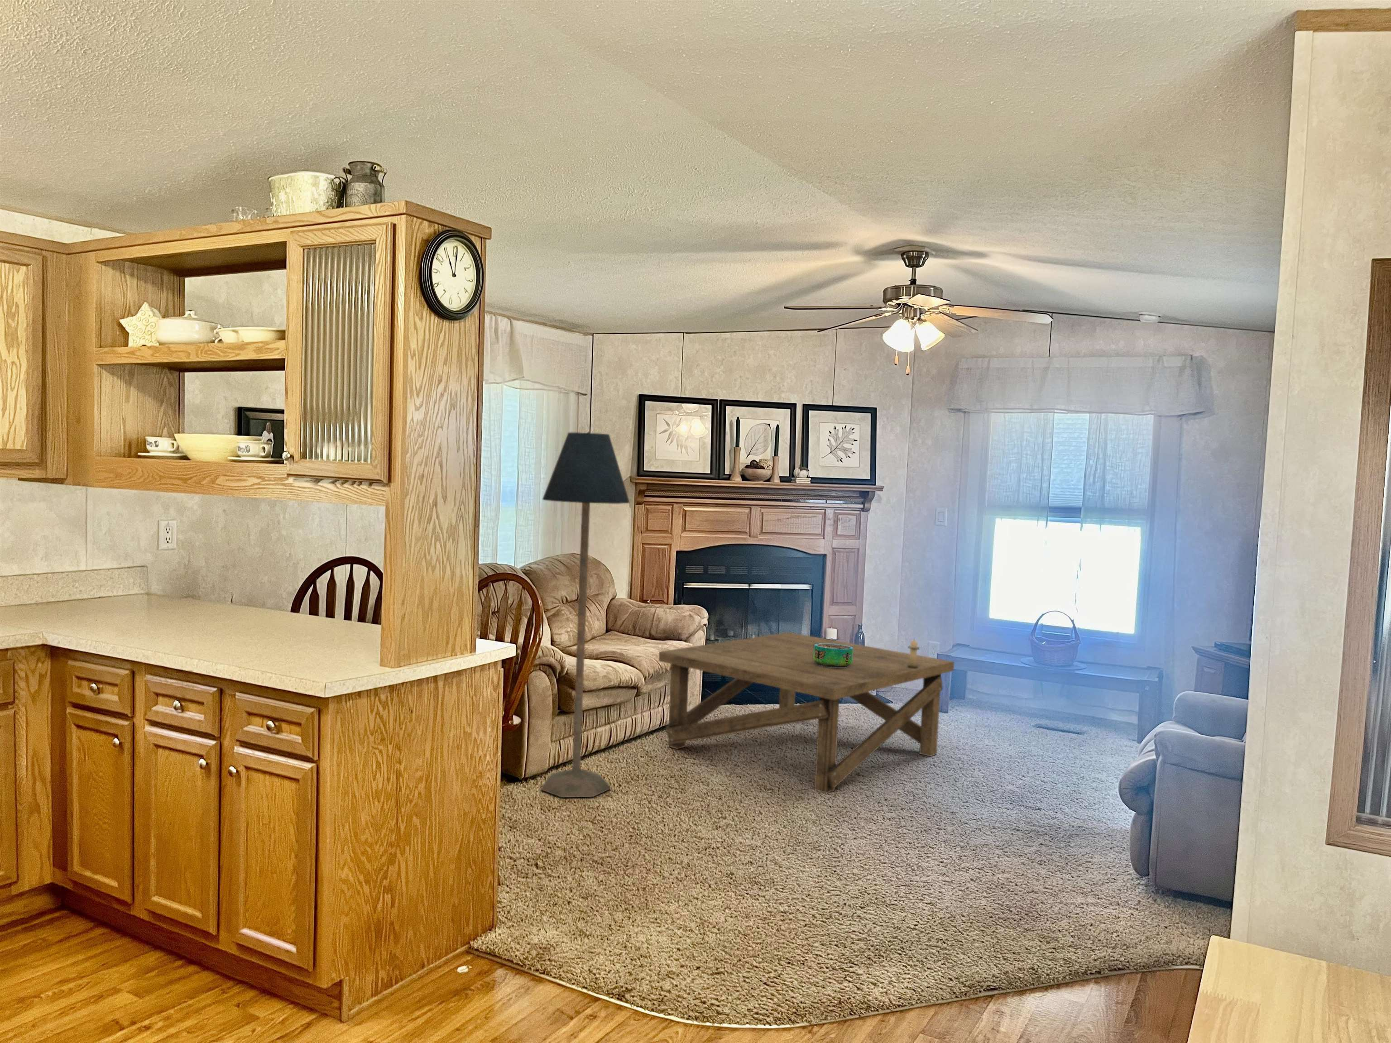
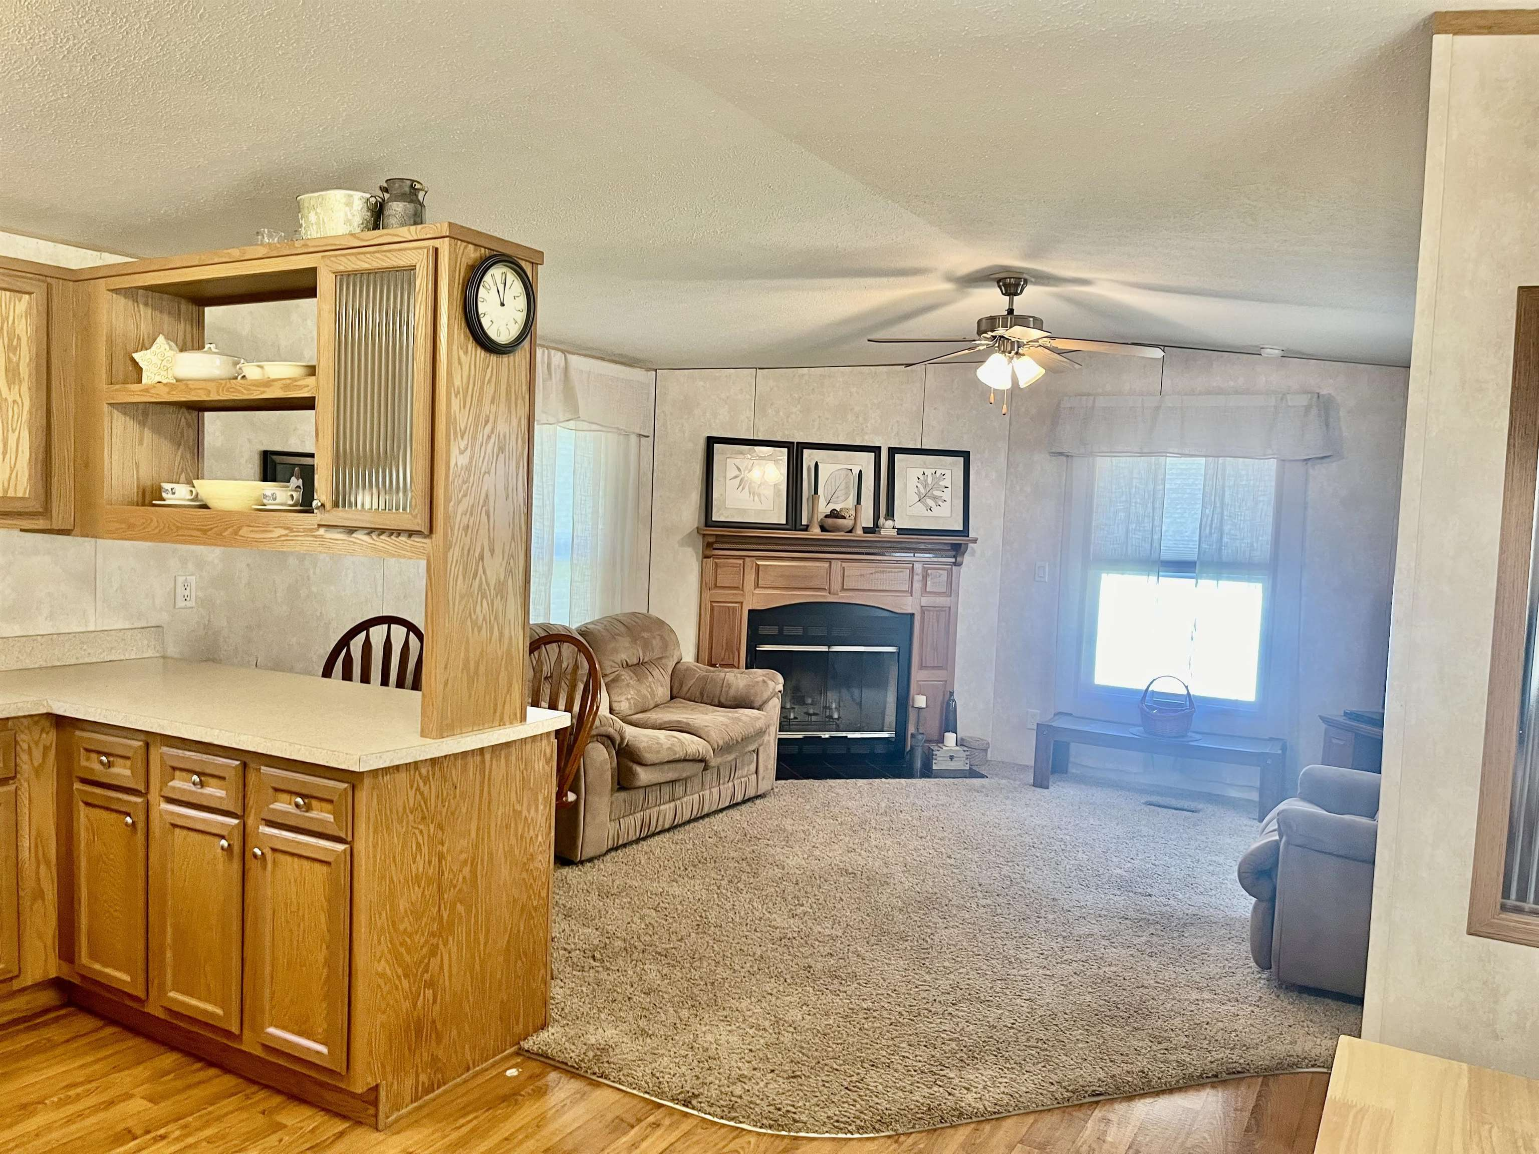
- floor lamp [540,431,630,798]
- coffee table [658,632,954,793]
- candle [907,638,920,668]
- decorative bowl [813,643,853,667]
